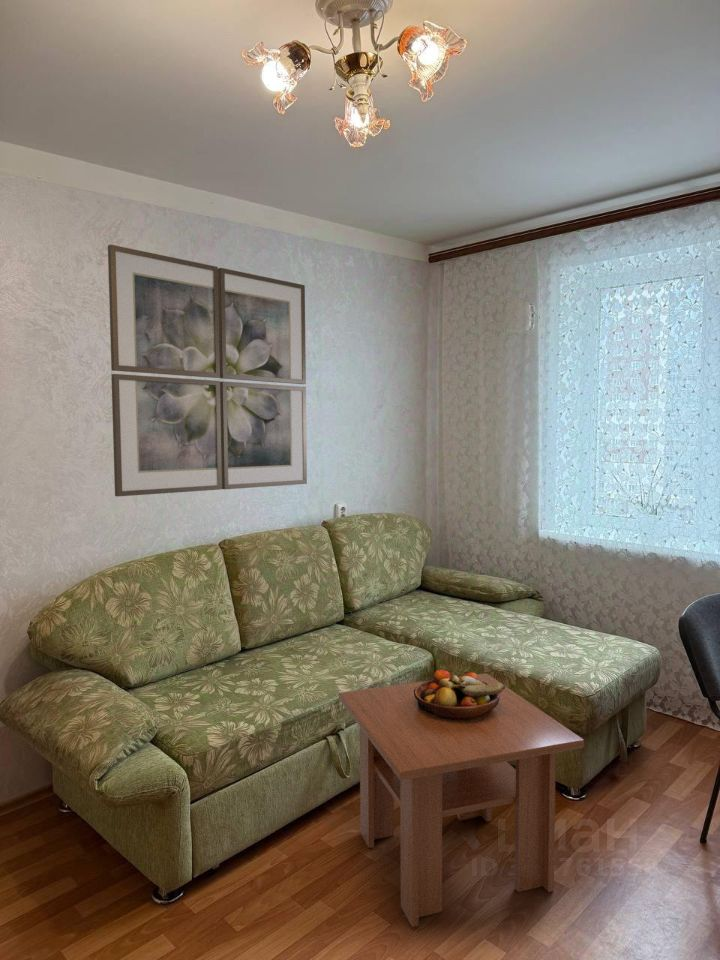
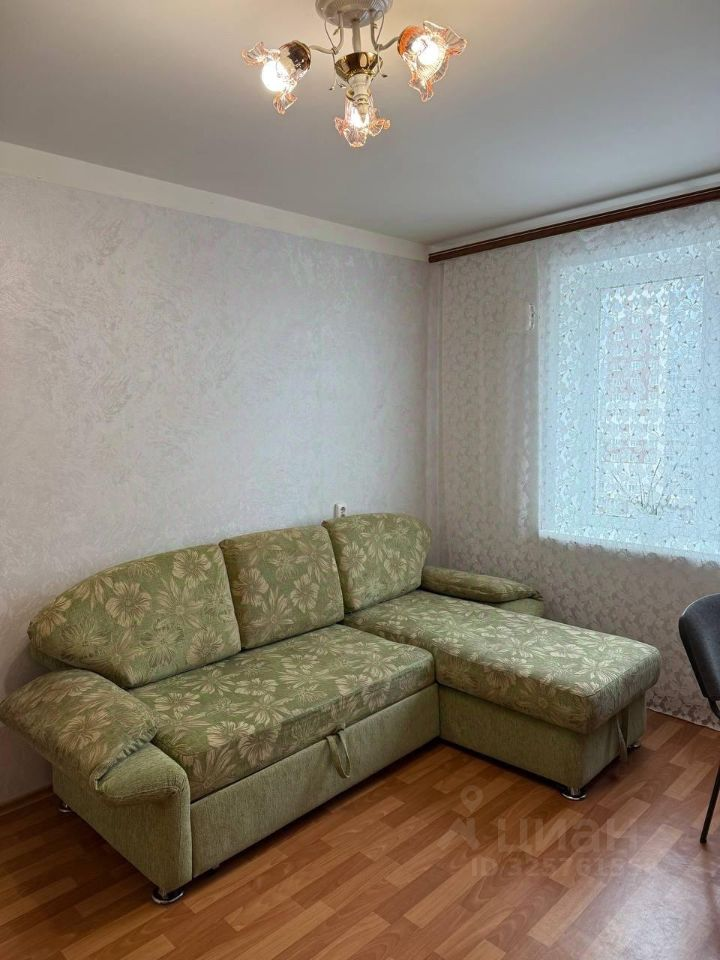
- coffee table [338,672,585,928]
- fruit bowl [414,669,506,720]
- wall art [107,243,308,497]
